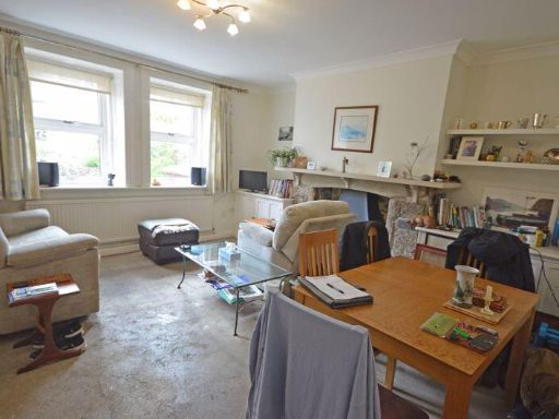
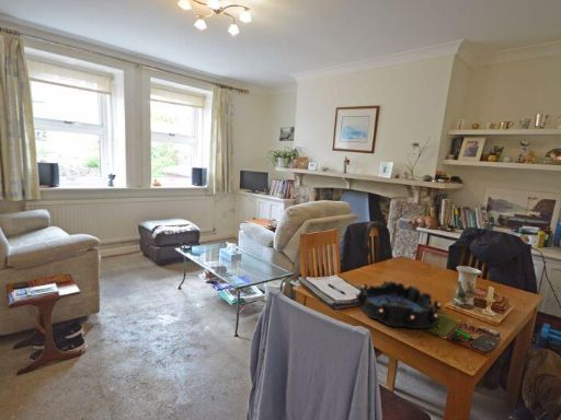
+ decorative bowl [355,280,442,330]
